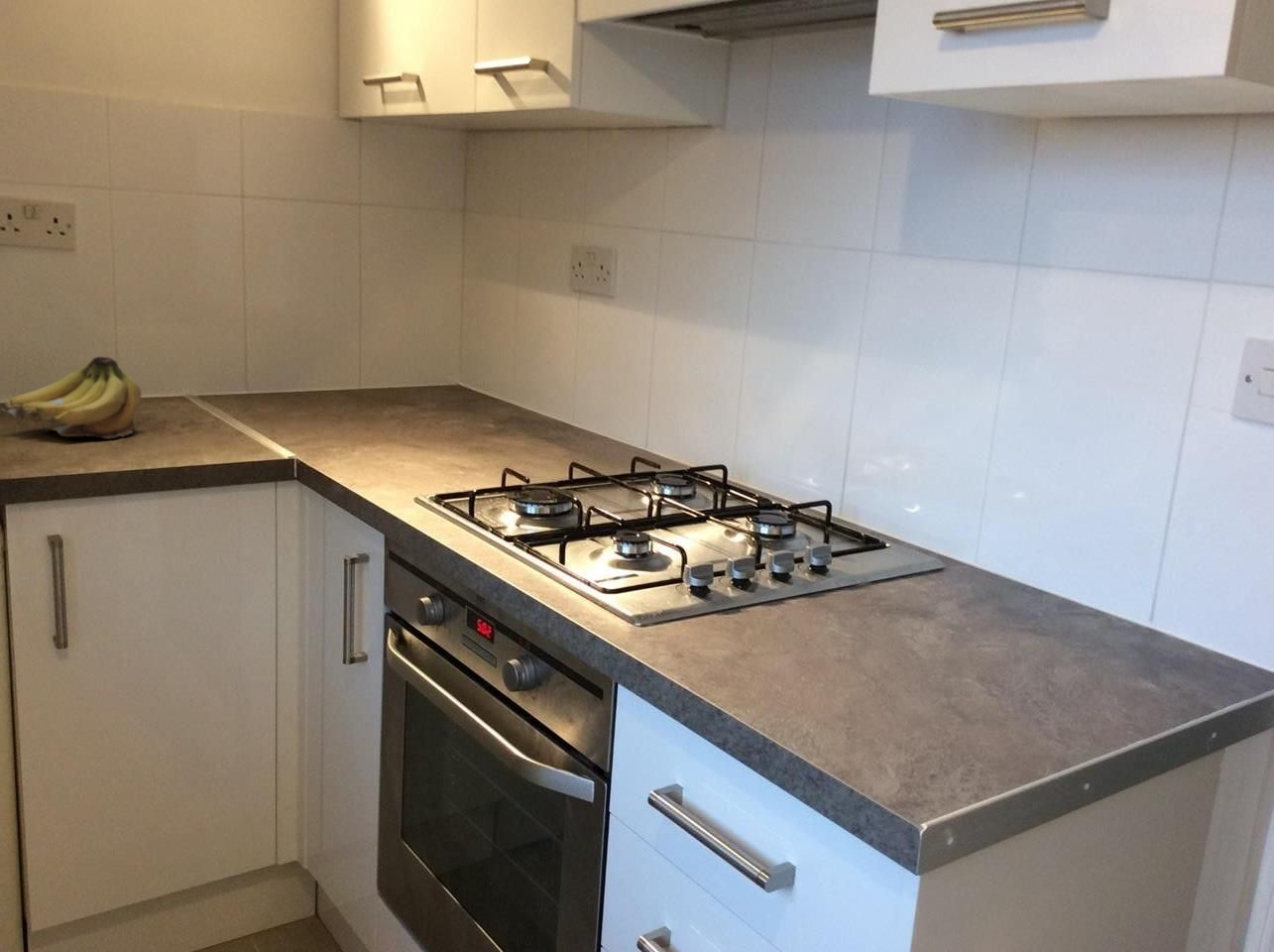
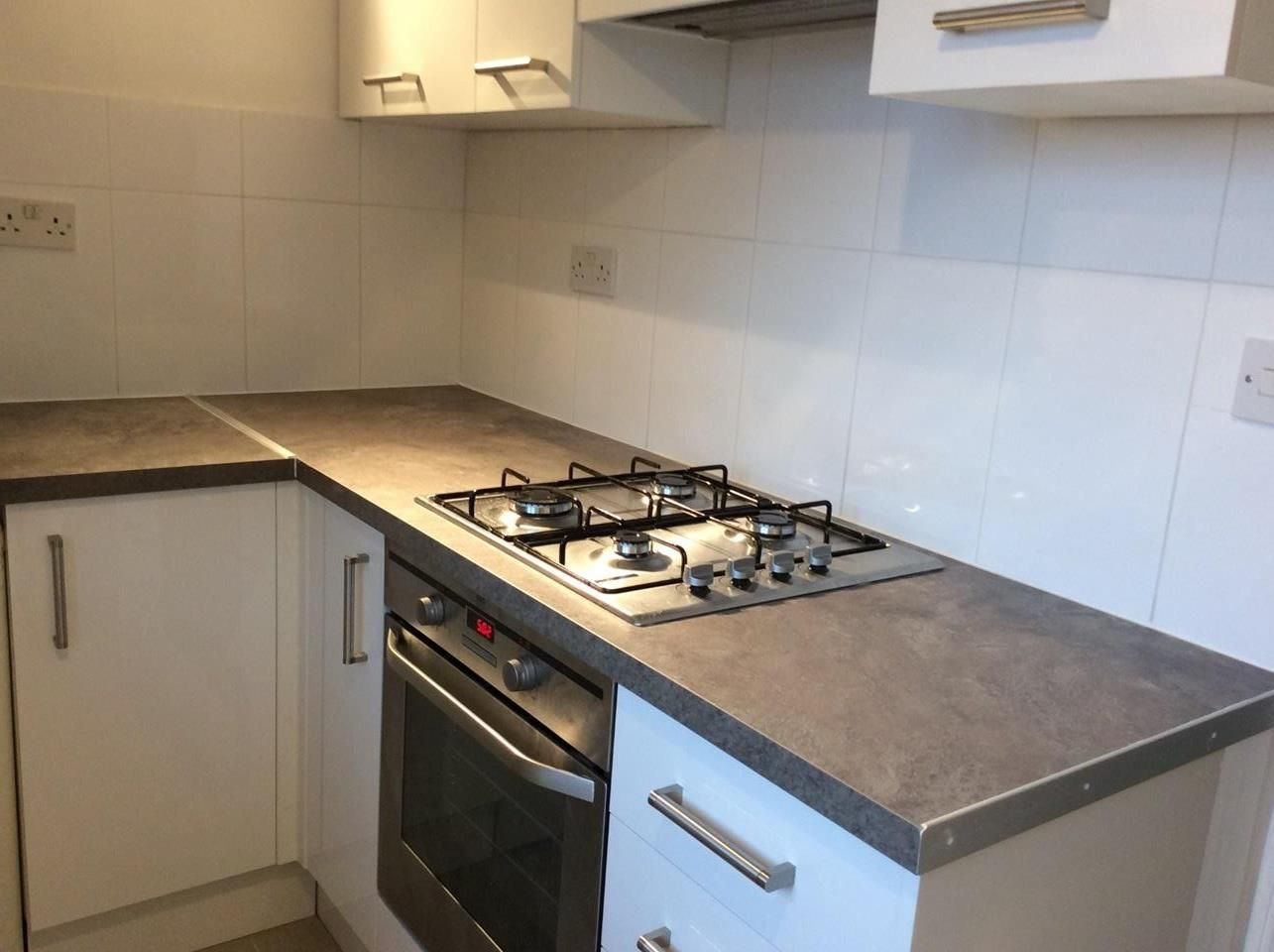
- fruit [1,356,143,439]
